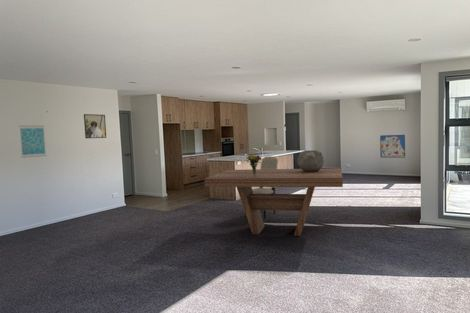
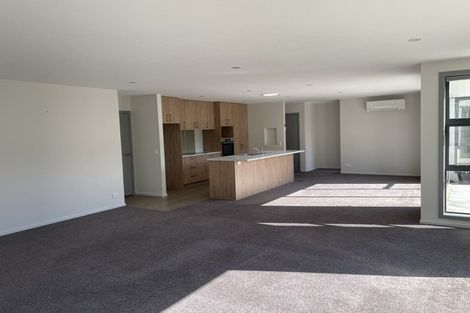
- ceramic pot [296,149,325,172]
- dining table [203,167,344,237]
- wall art [379,134,406,159]
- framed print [83,113,107,139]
- dining chair [244,155,279,219]
- bouquet [245,153,263,175]
- wall art [18,125,48,159]
